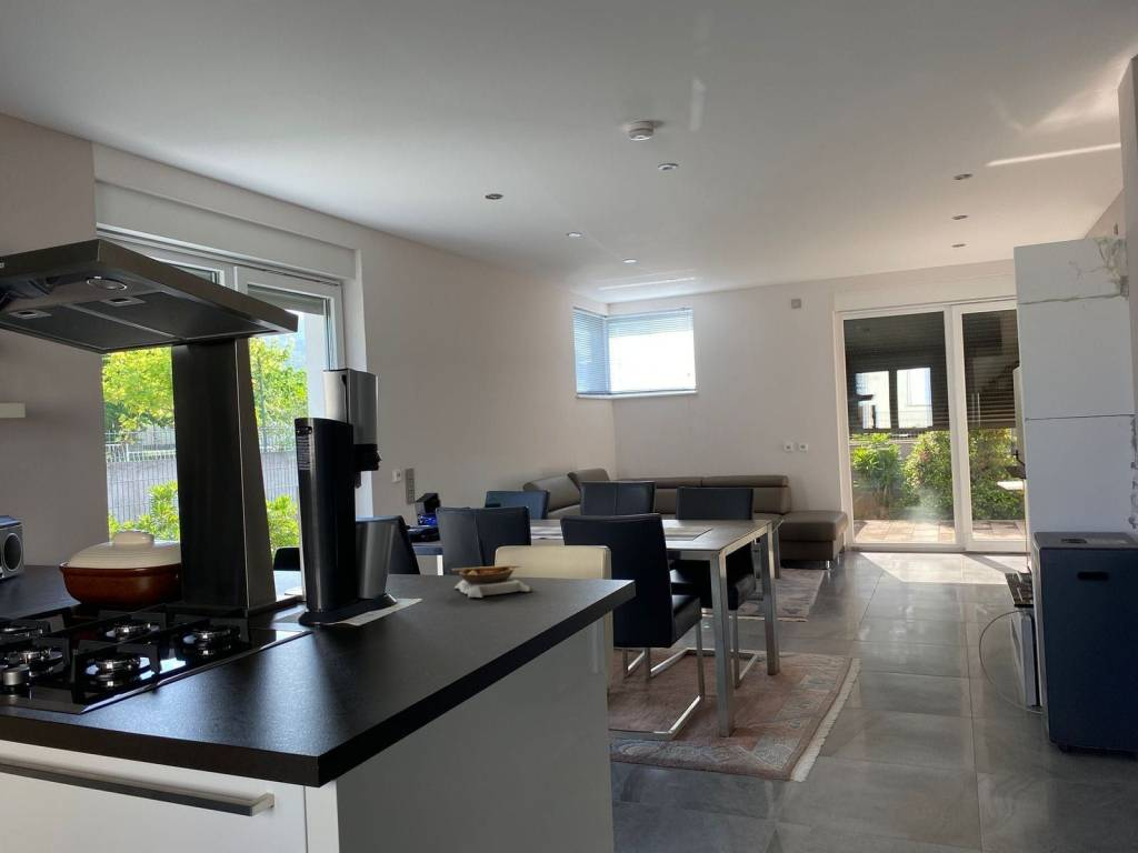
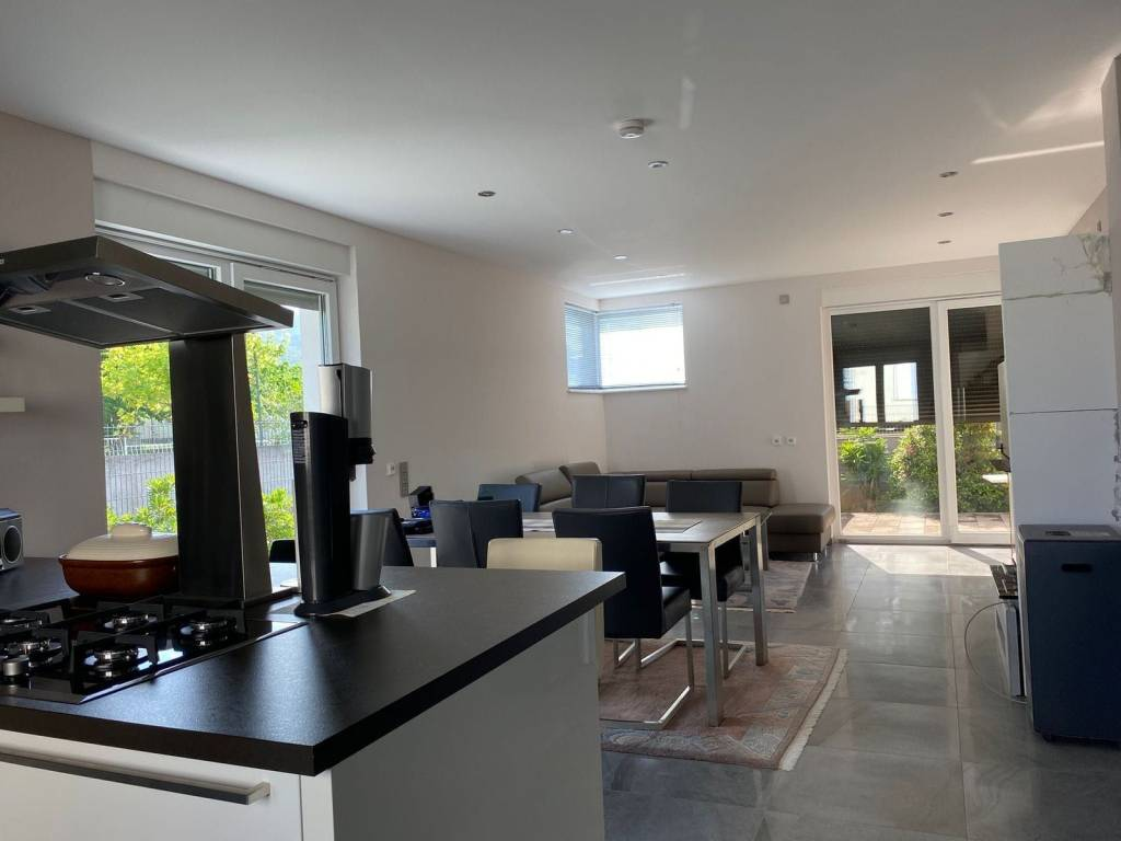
- soup bowl [451,564,535,599]
